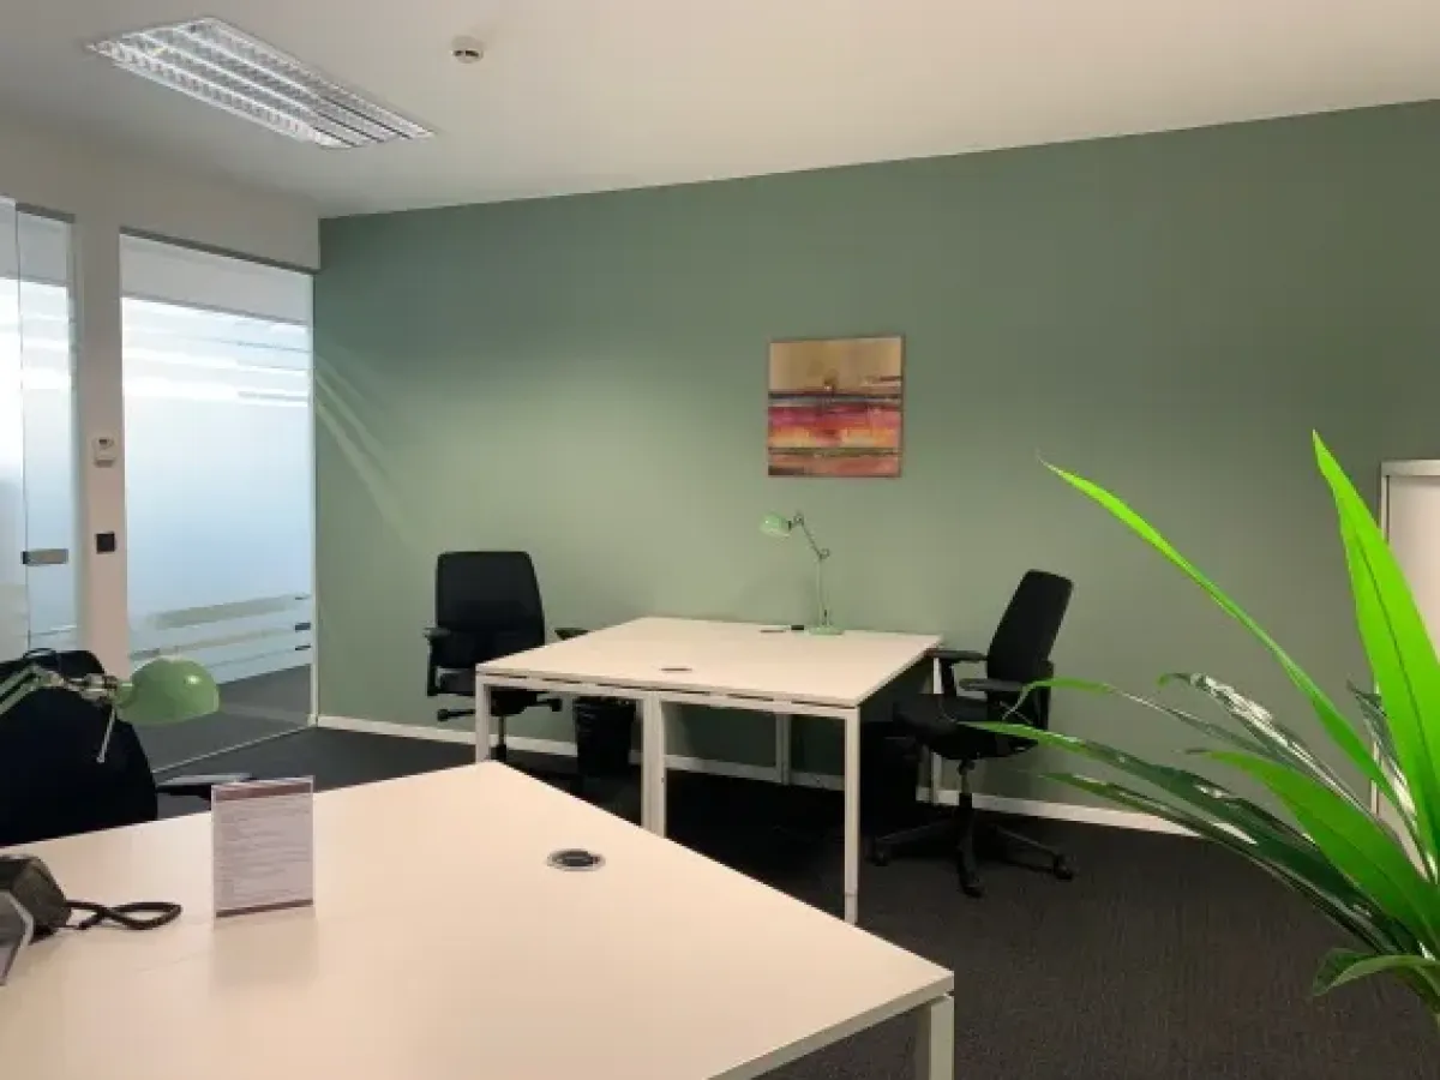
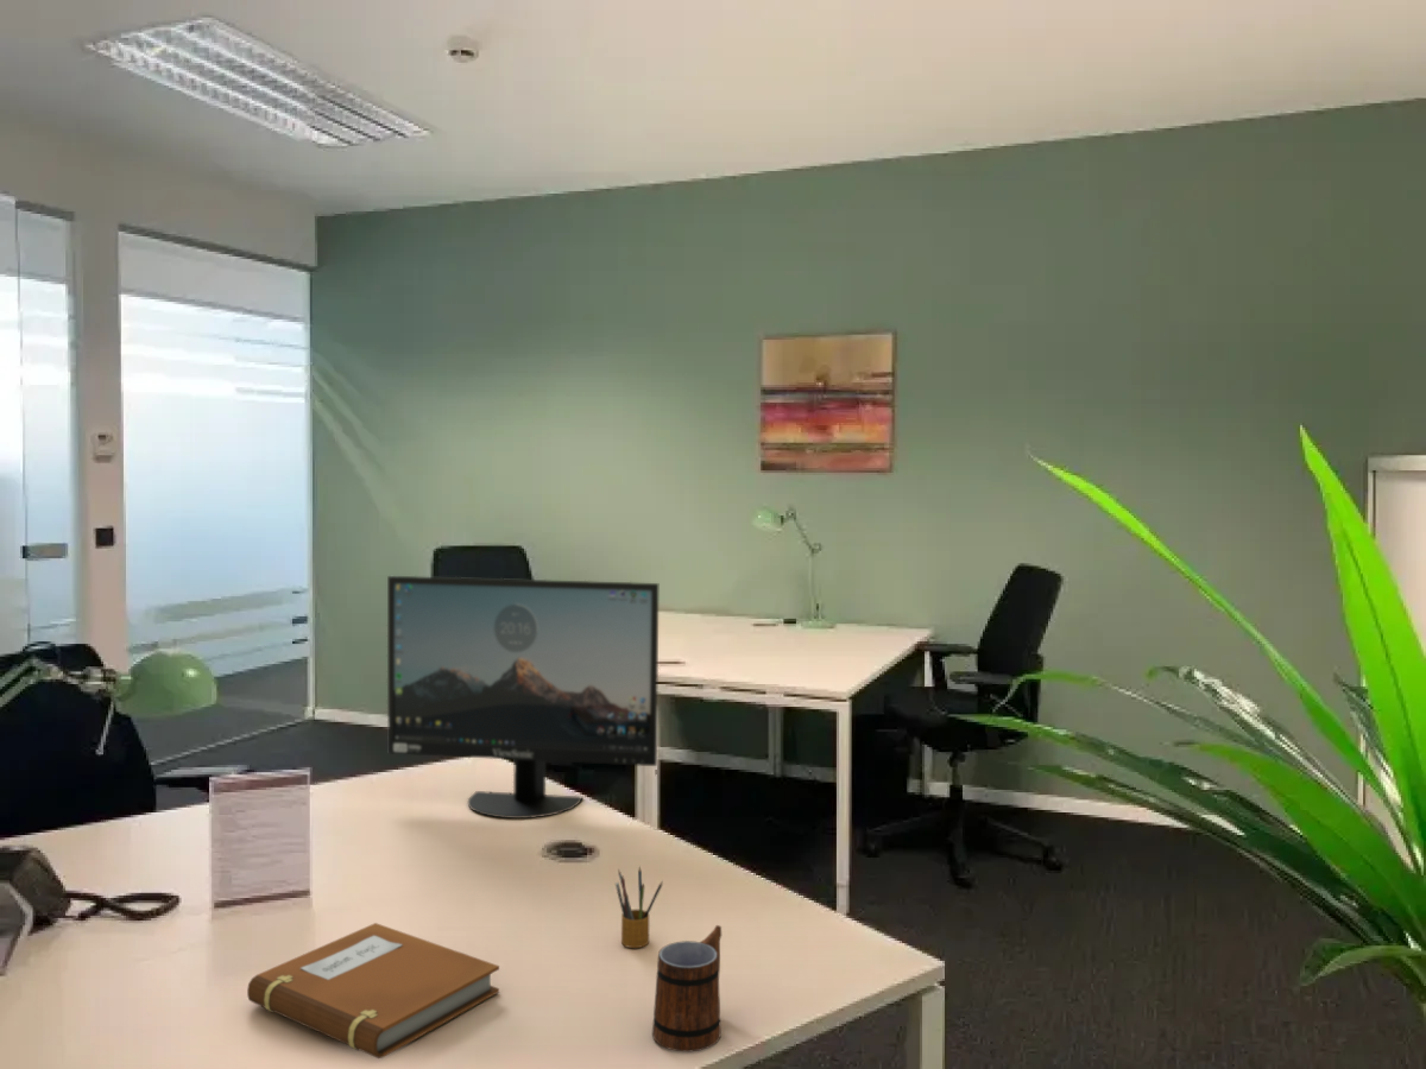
+ notebook [246,922,500,1059]
+ pencil box [614,865,664,949]
+ mug [651,924,723,1054]
+ monitor [386,575,660,820]
